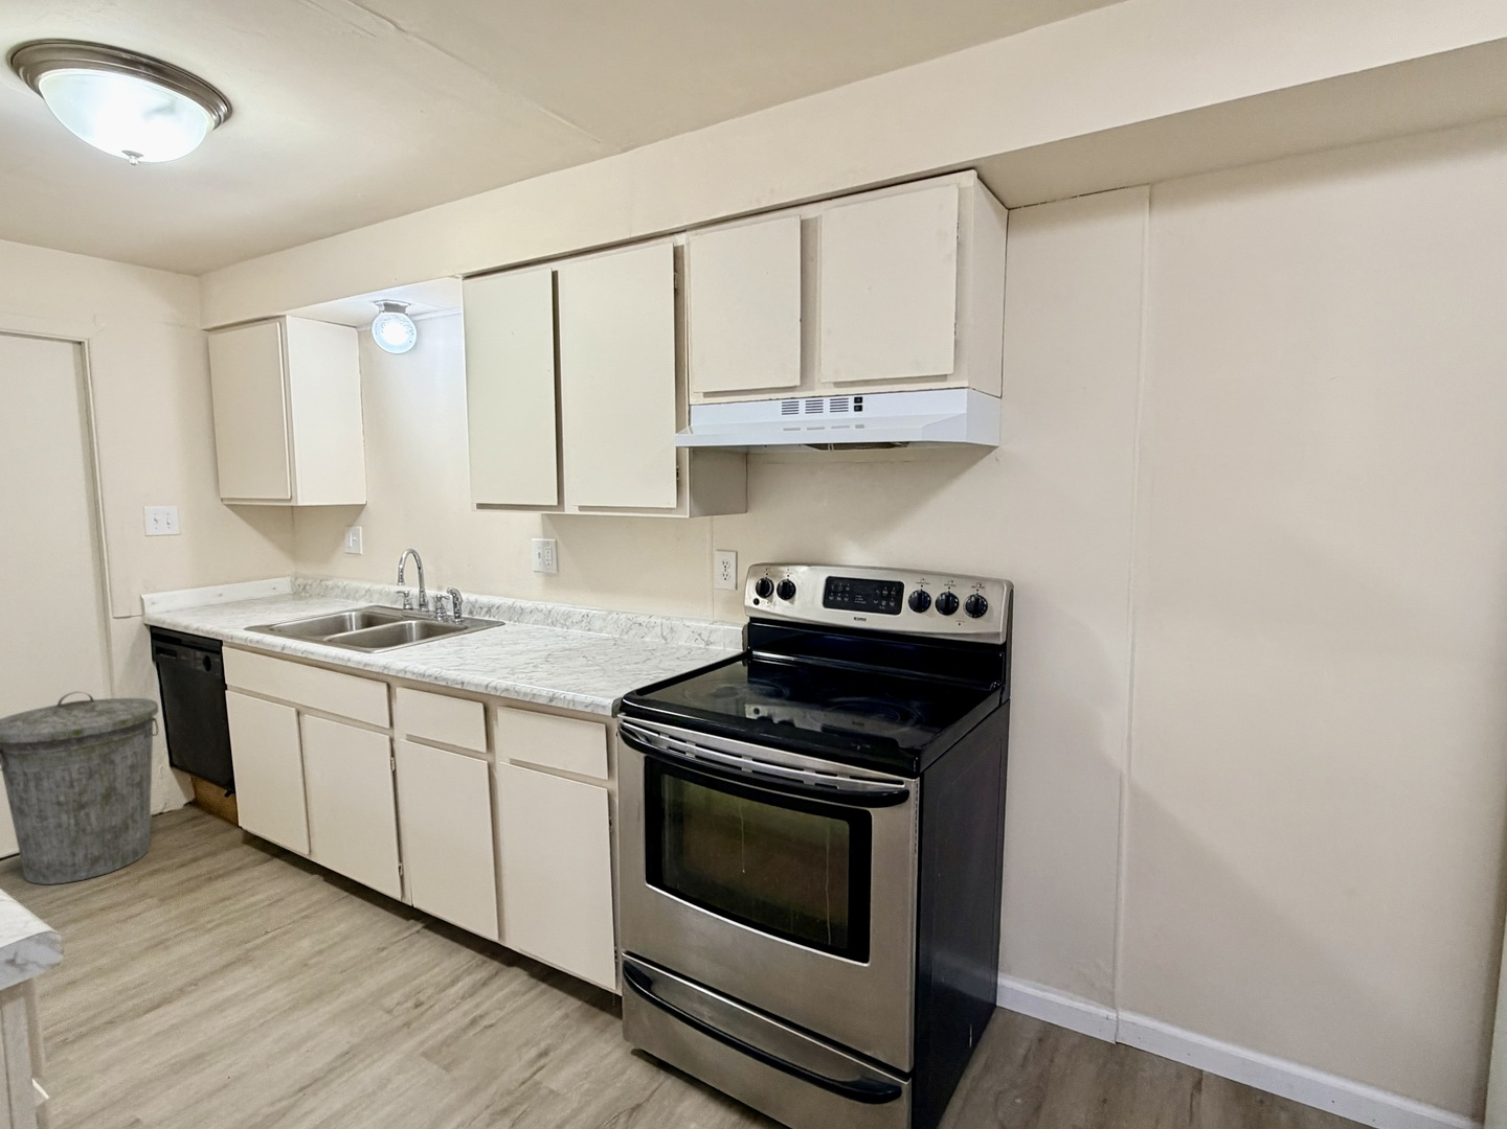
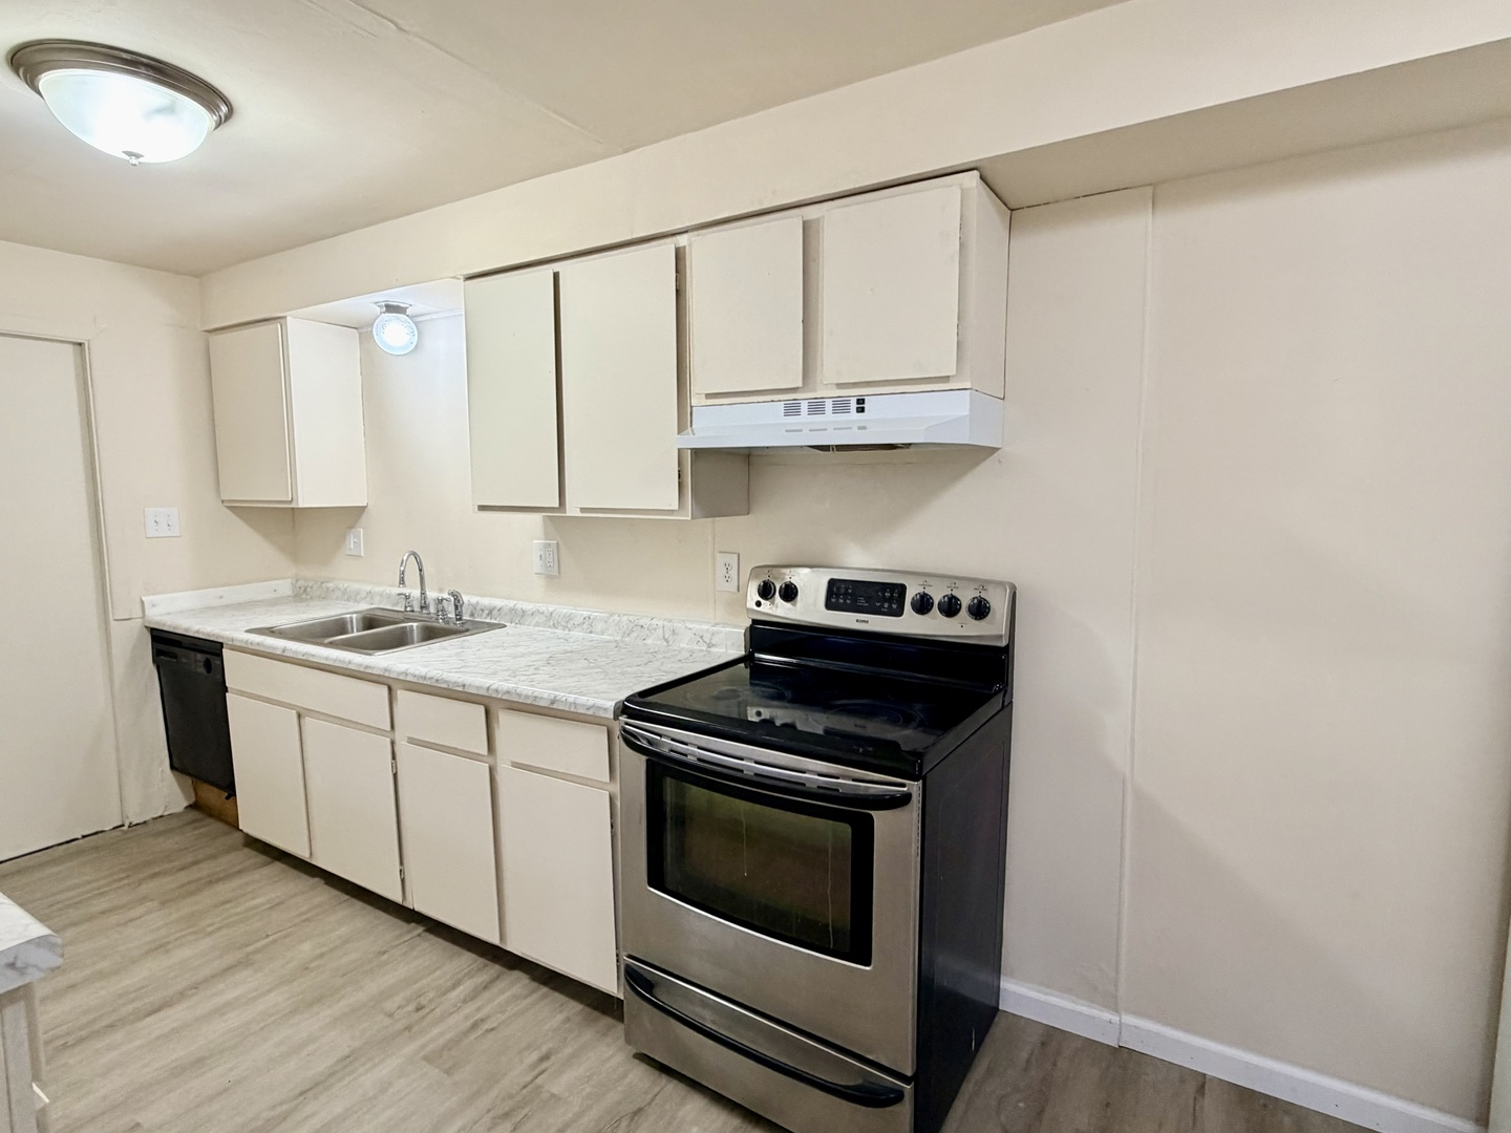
- trash can [0,691,159,886]
